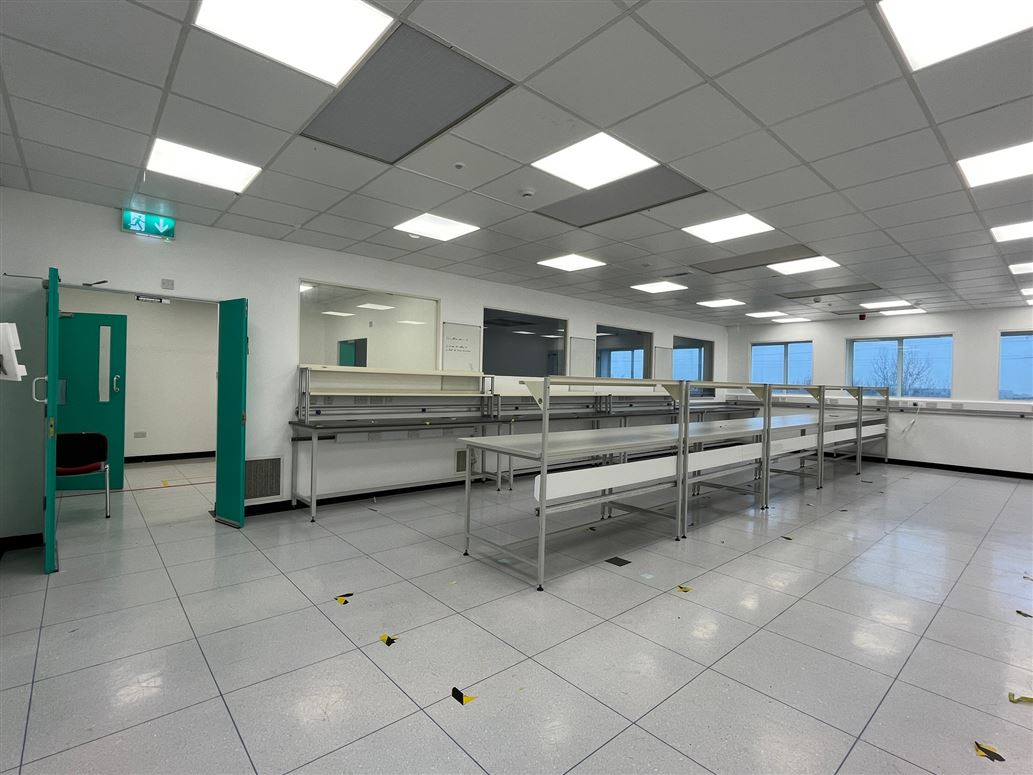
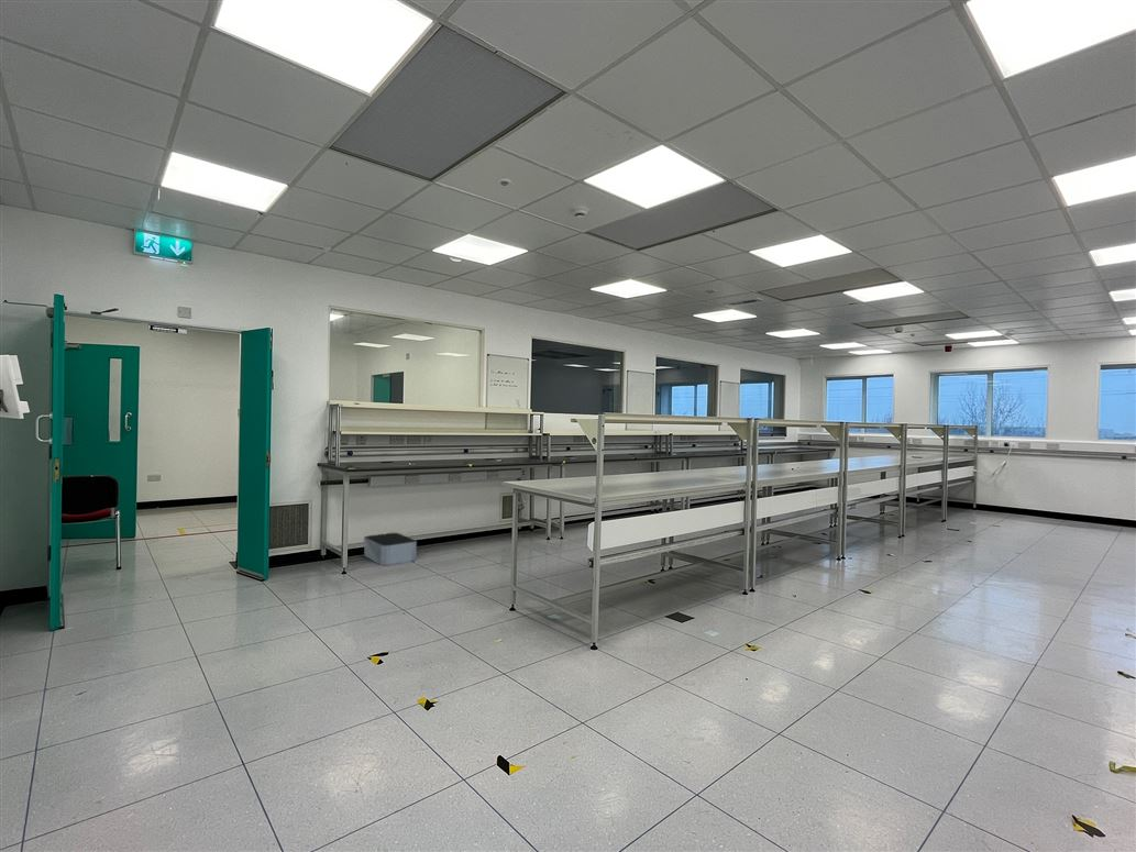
+ storage bin [363,532,418,566]
